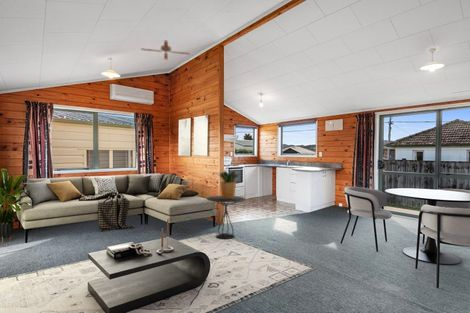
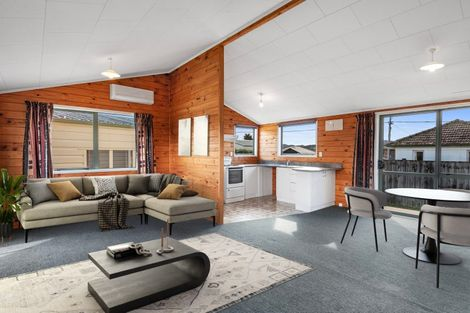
- side table [206,195,246,240]
- potted plant [216,169,240,199]
- ceiling fan [140,39,191,60]
